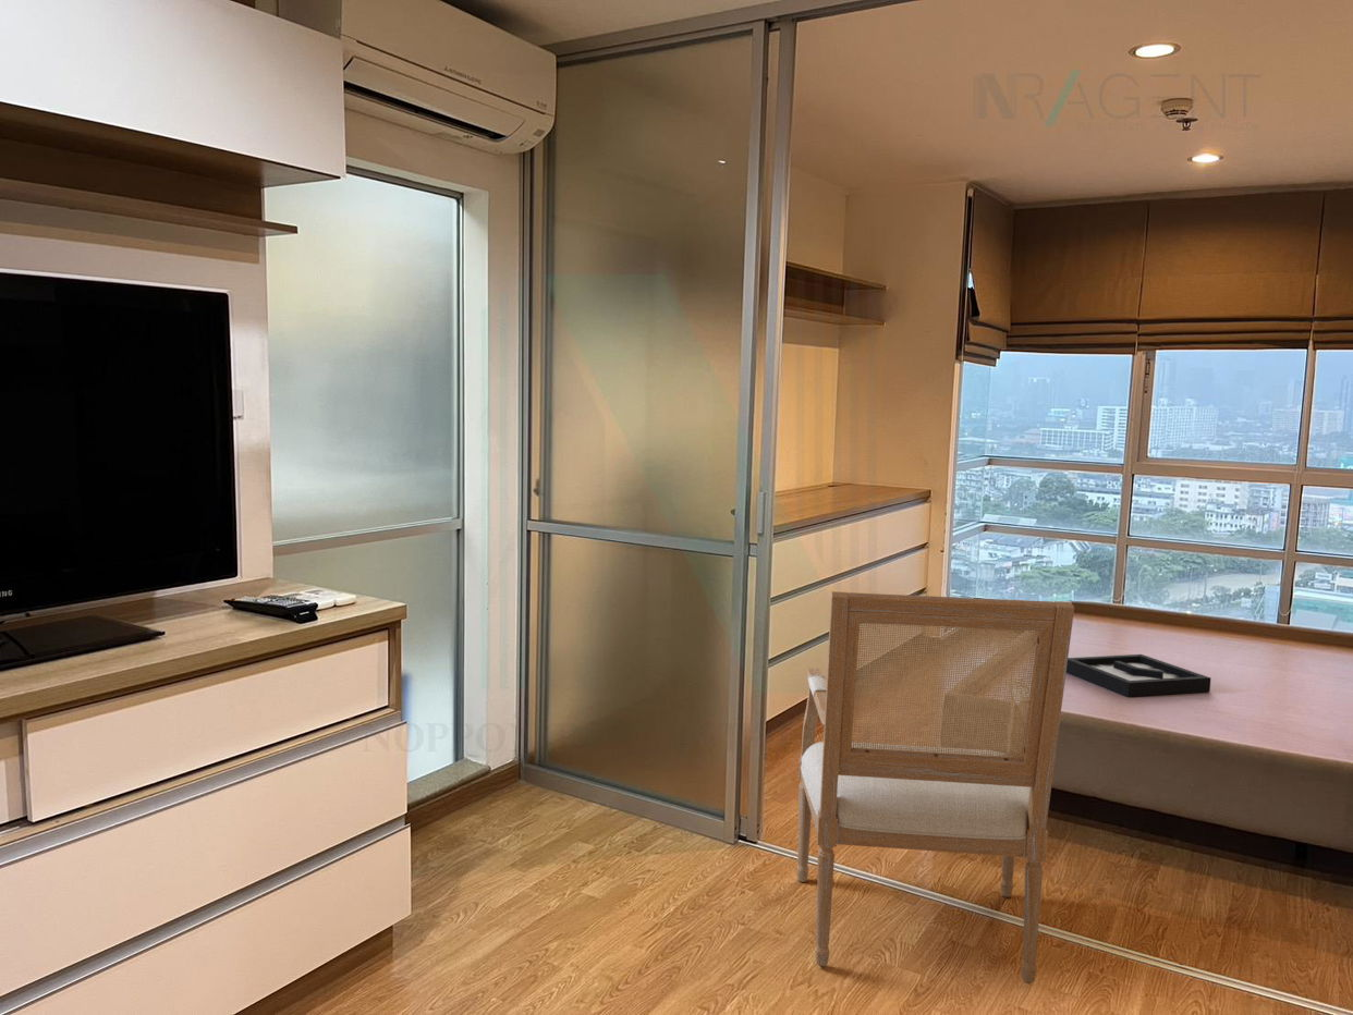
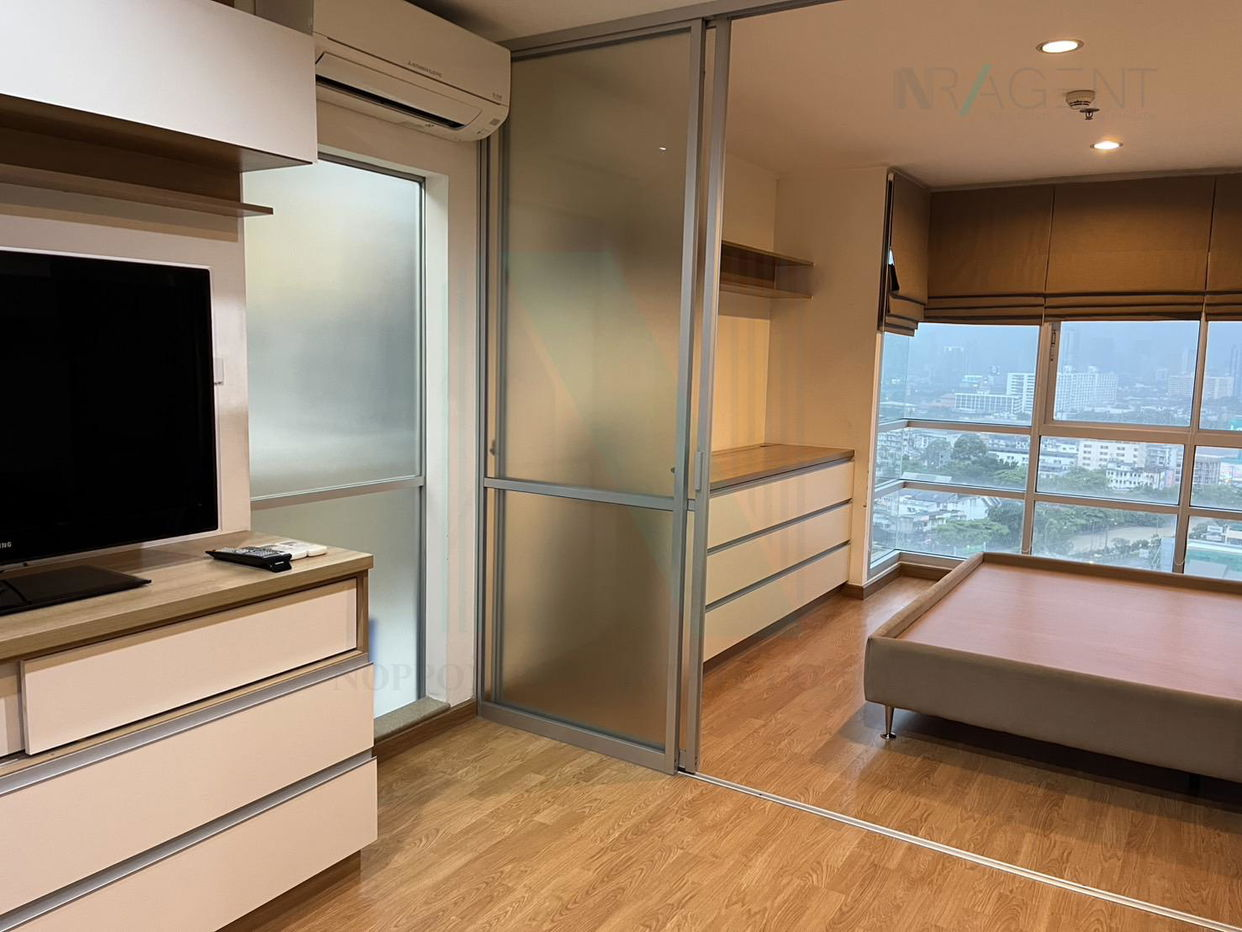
- decorative tray [1066,653,1212,698]
- chair [796,590,1075,985]
